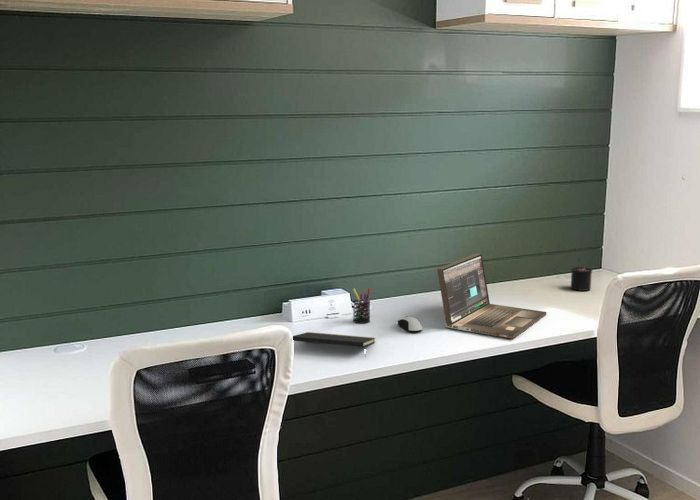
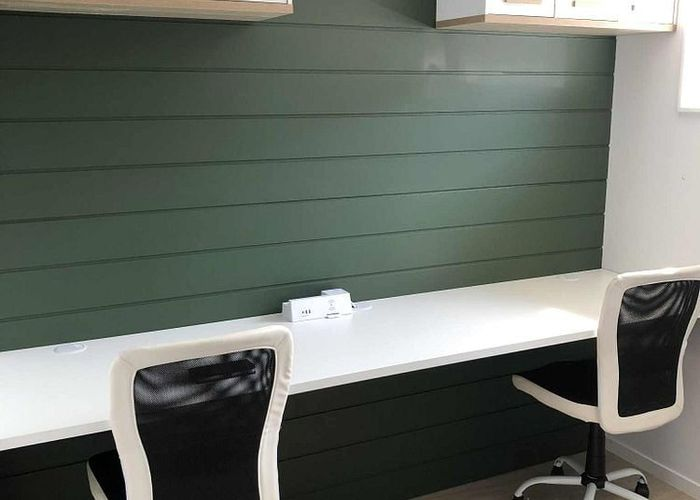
- computer mouse [397,315,423,334]
- pen holder [352,287,371,324]
- notepad [292,331,376,358]
- candle [570,258,594,292]
- laptop [436,252,548,339]
